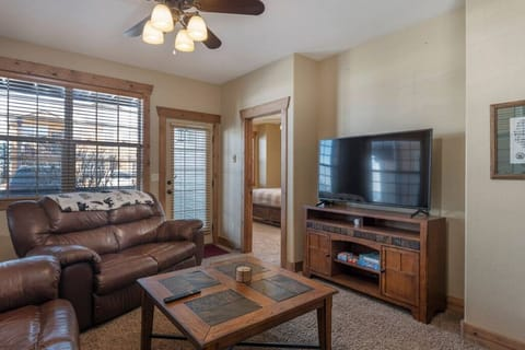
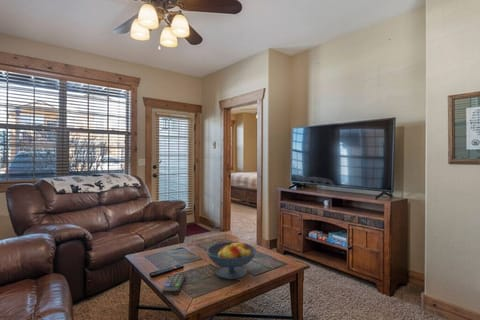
+ remote control [161,272,186,296]
+ fruit bowl [206,241,257,280]
